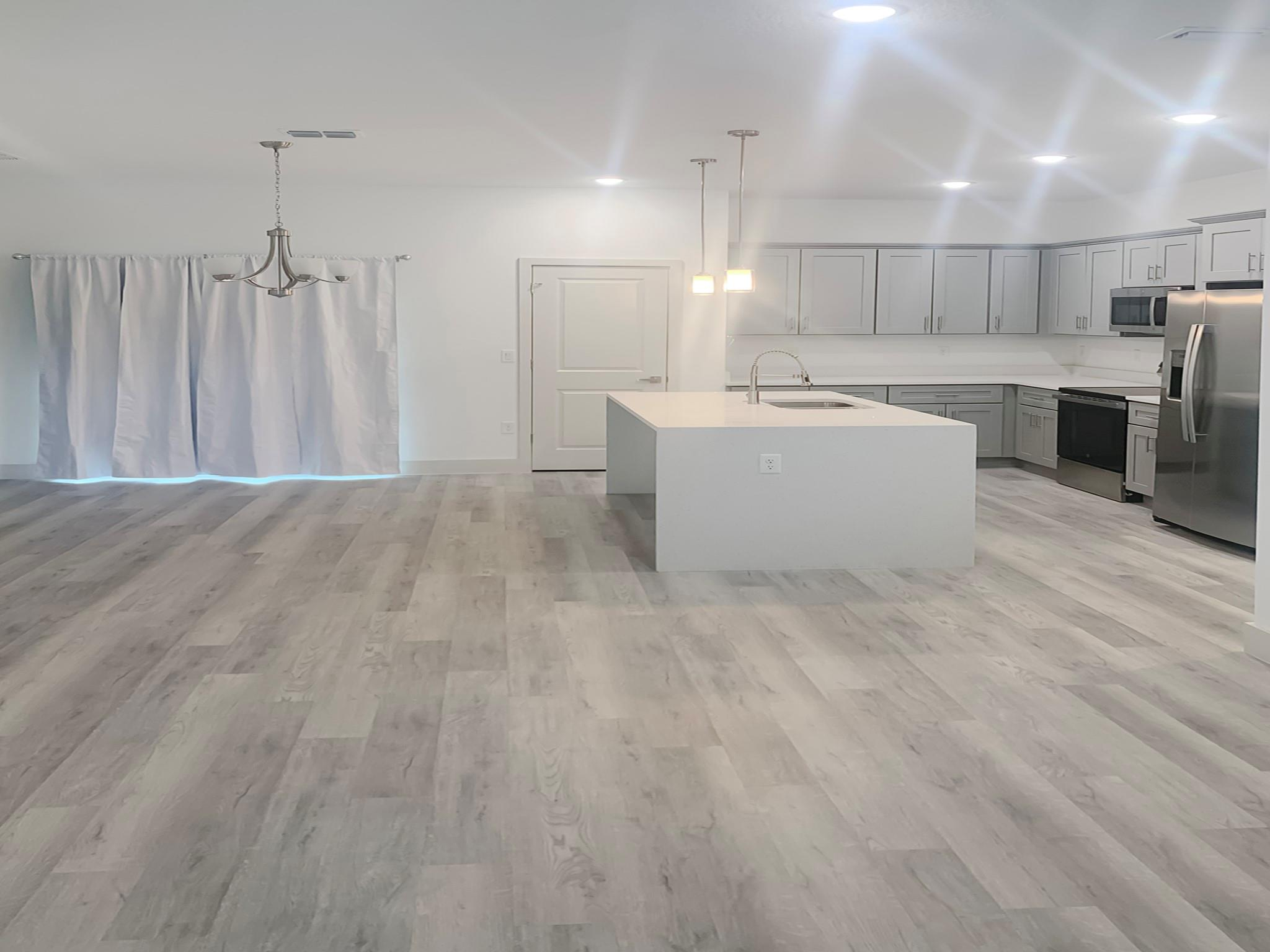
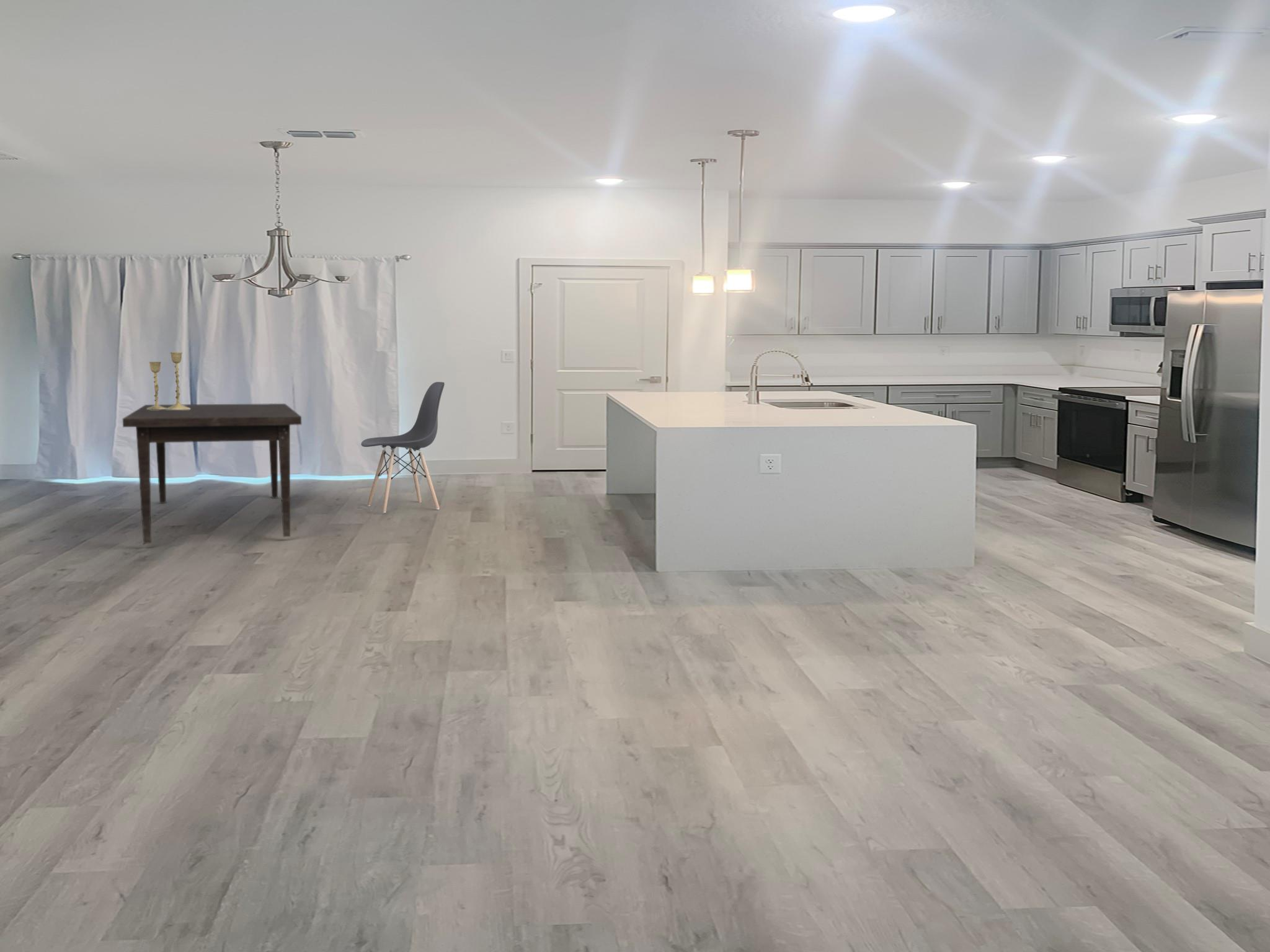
+ candlestick [147,352,190,410]
+ chair [361,381,445,513]
+ dining table [122,403,302,544]
